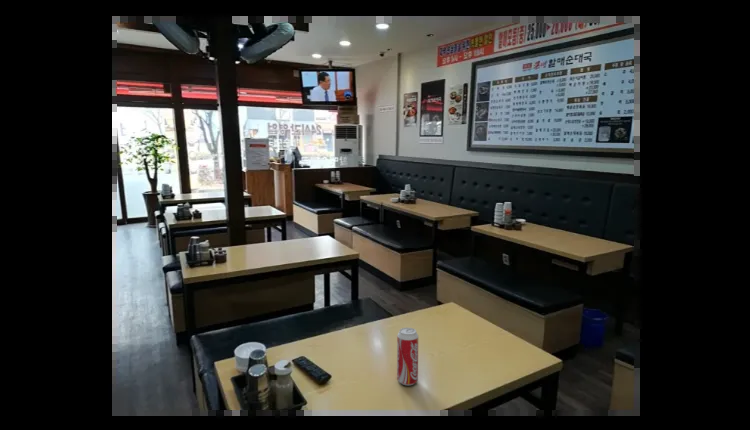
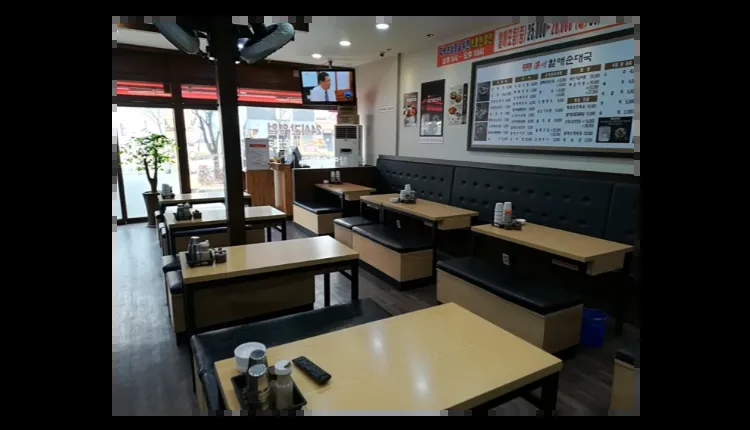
- beverage can [396,327,419,386]
